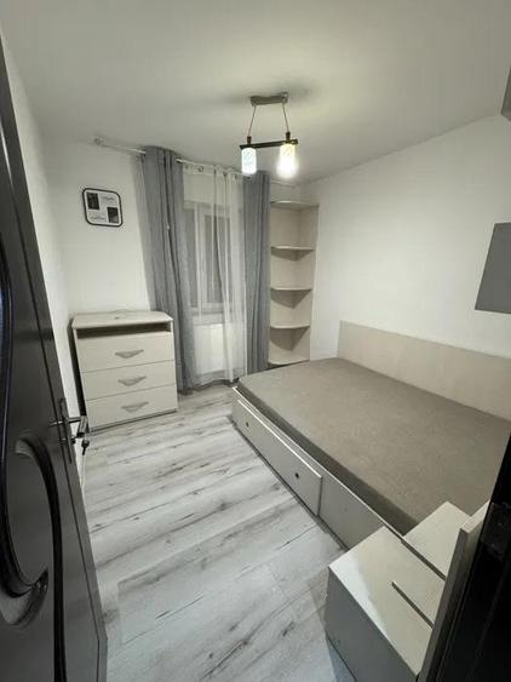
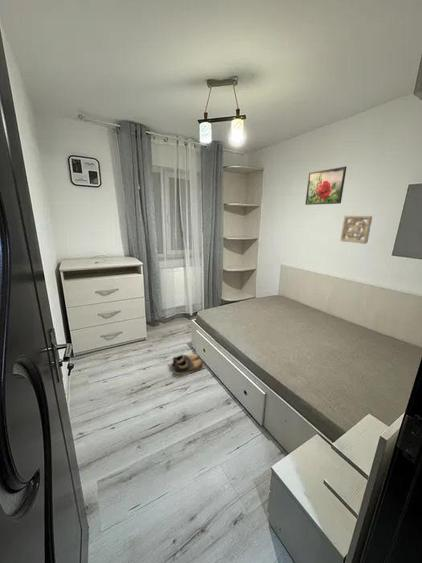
+ wall ornament [340,214,373,245]
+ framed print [304,165,348,206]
+ shoes [167,353,207,379]
